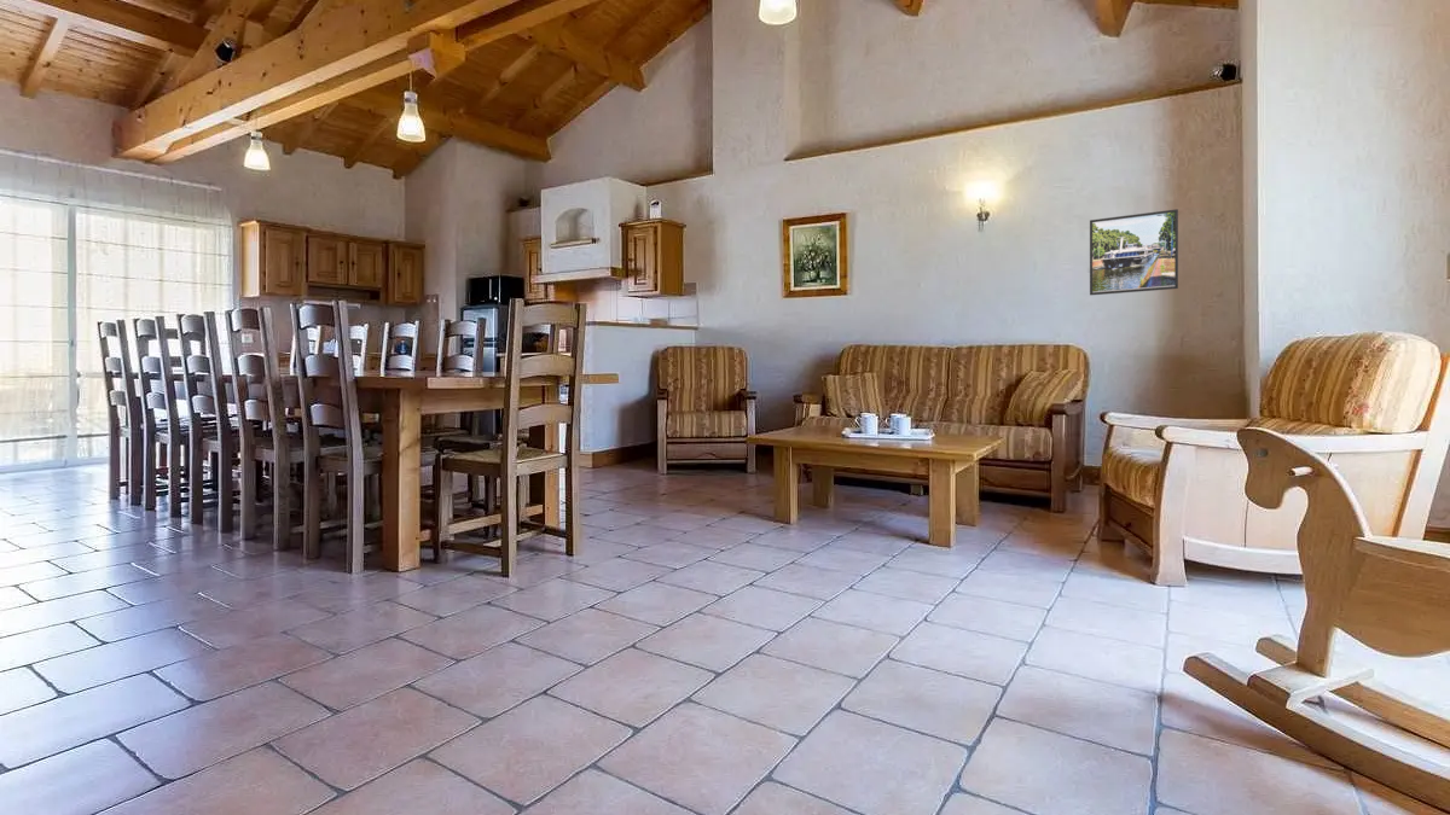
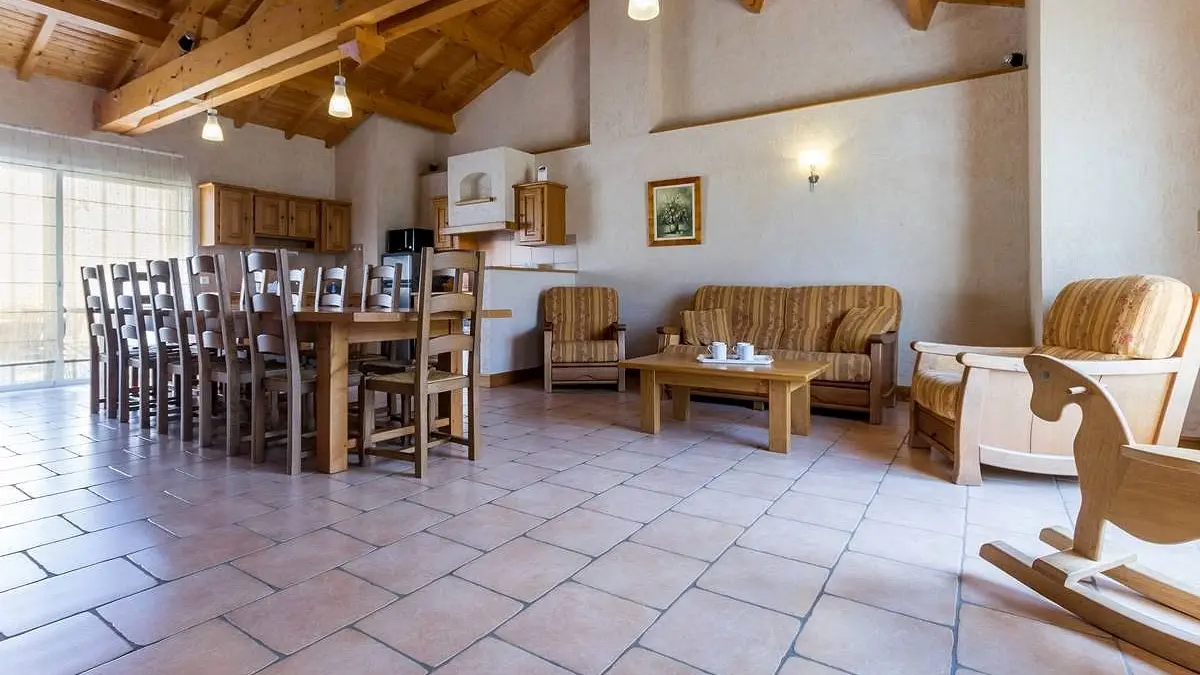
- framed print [1089,208,1179,296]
